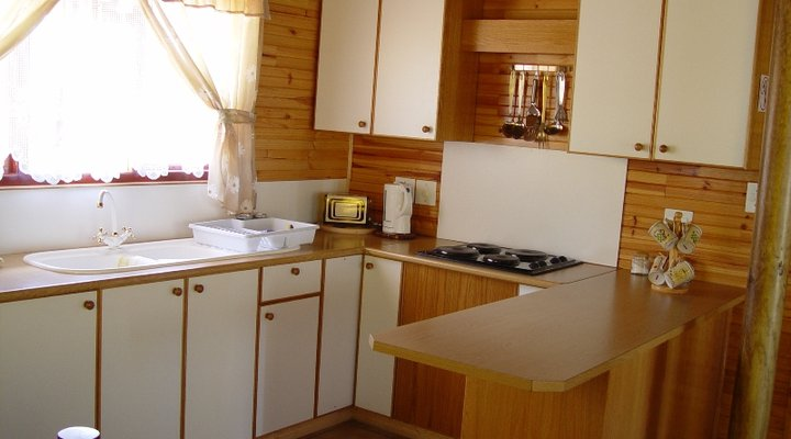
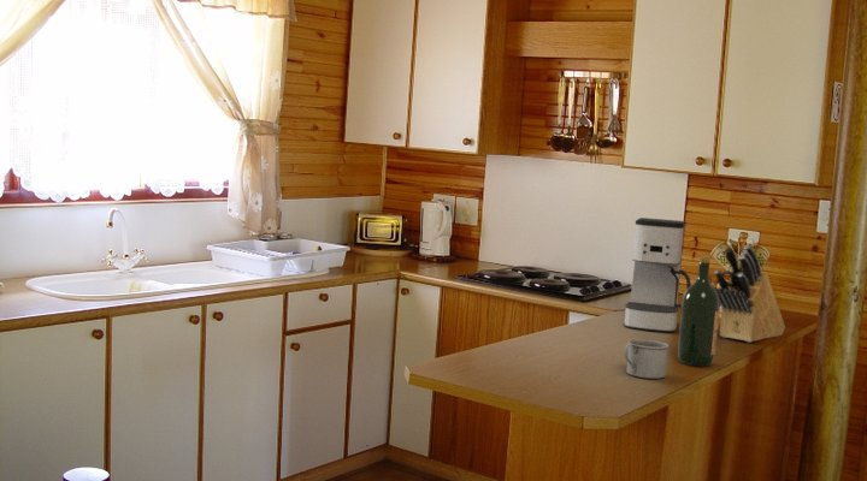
+ mug [623,338,670,380]
+ wine bottle [677,256,721,368]
+ coffee maker [623,216,692,333]
+ knife block [713,243,786,344]
